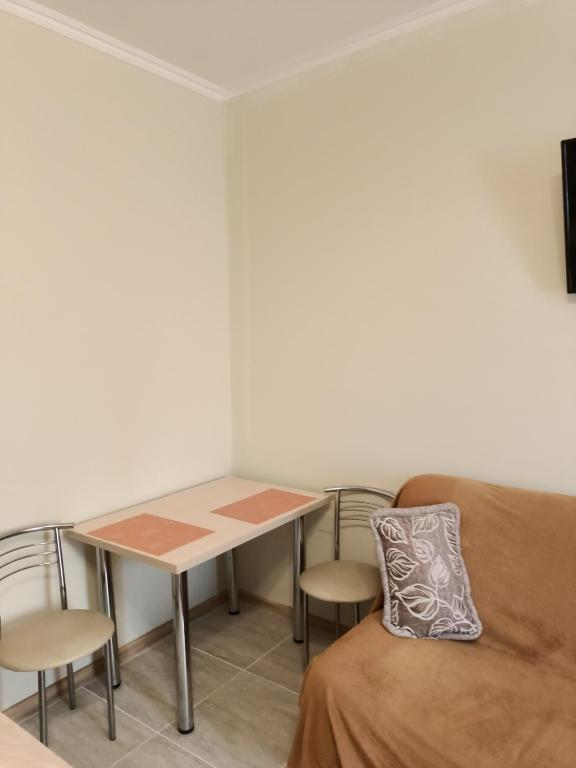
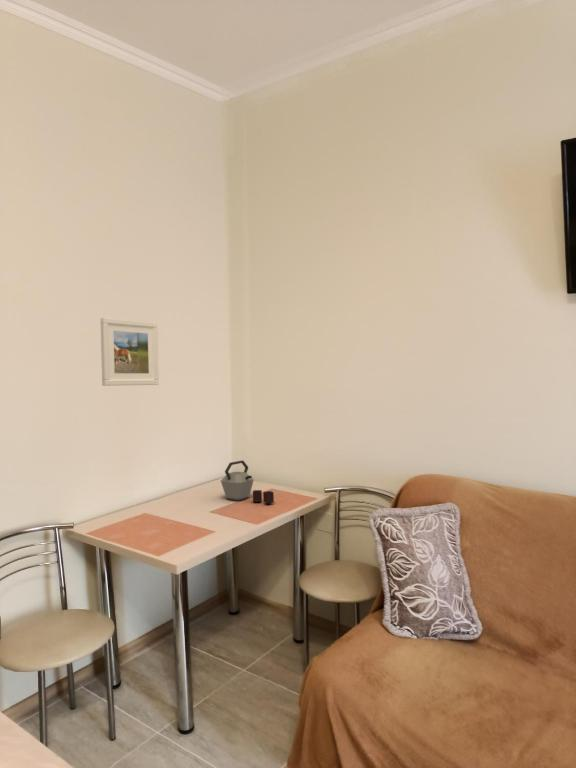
+ kettle [220,460,275,504]
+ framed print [100,317,160,387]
